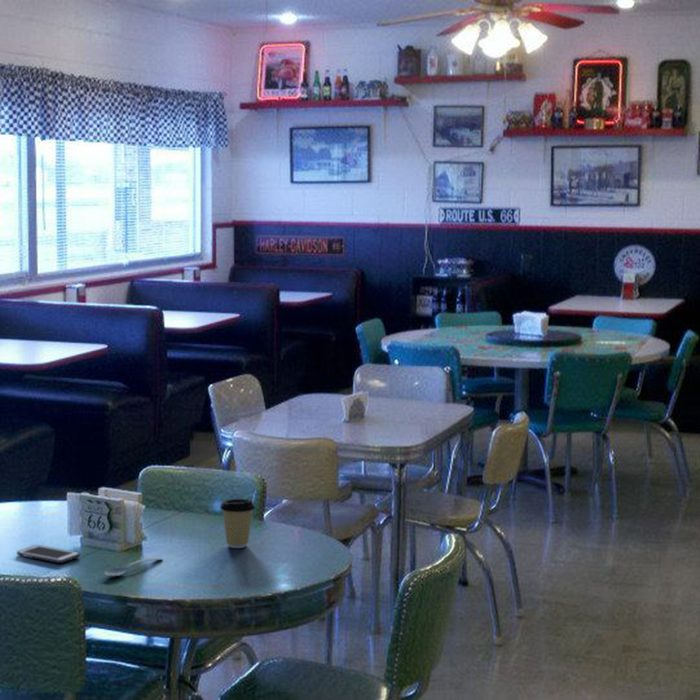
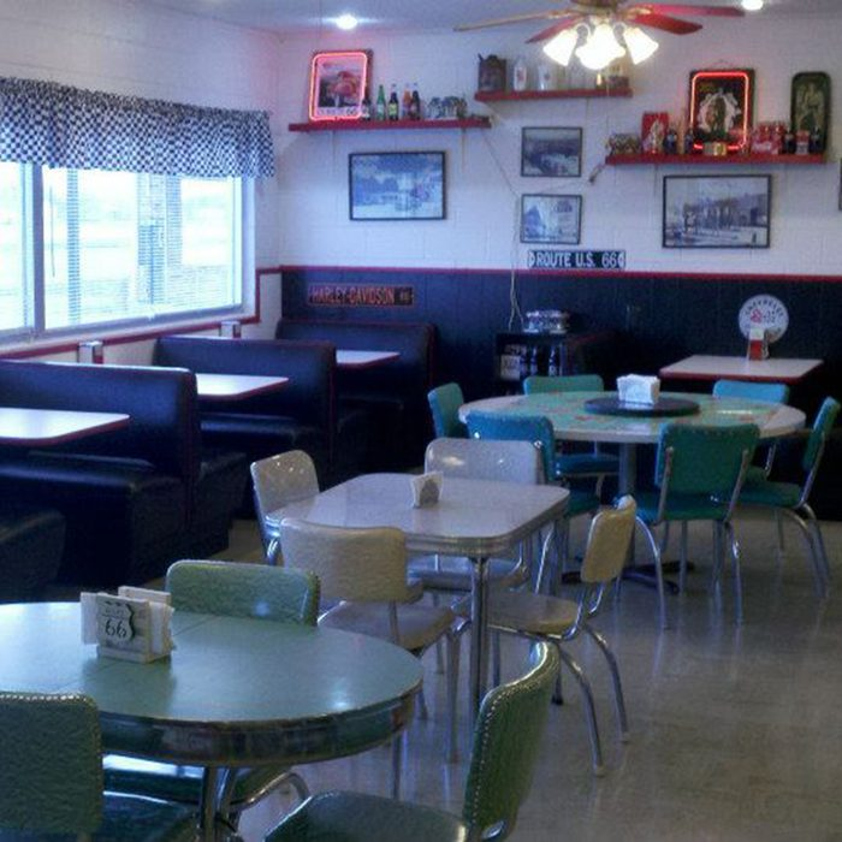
- spoon [103,556,164,577]
- cell phone [16,544,81,564]
- coffee cup [219,498,256,549]
